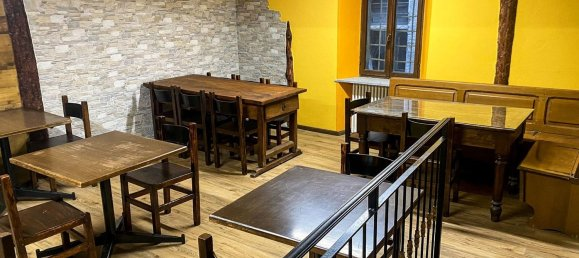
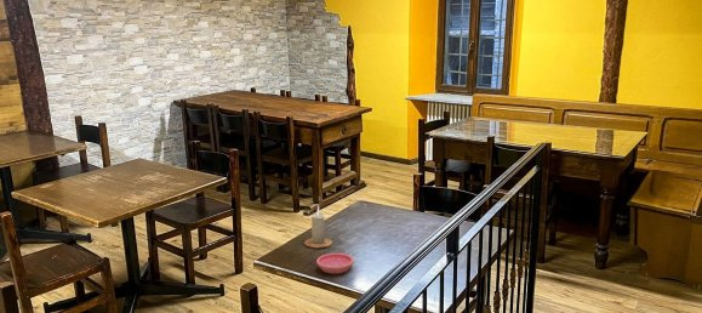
+ saucer [315,252,355,274]
+ candle [303,204,333,249]
